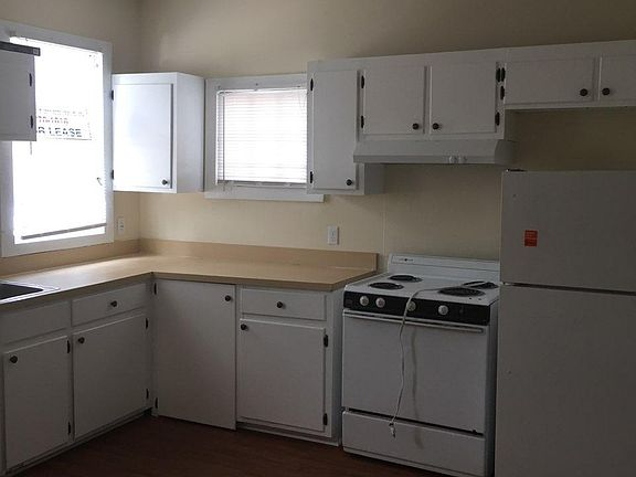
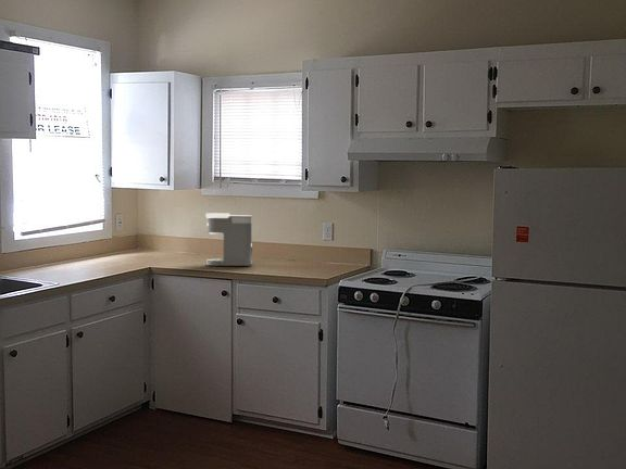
+ coffee maker [204,212,253,267]
